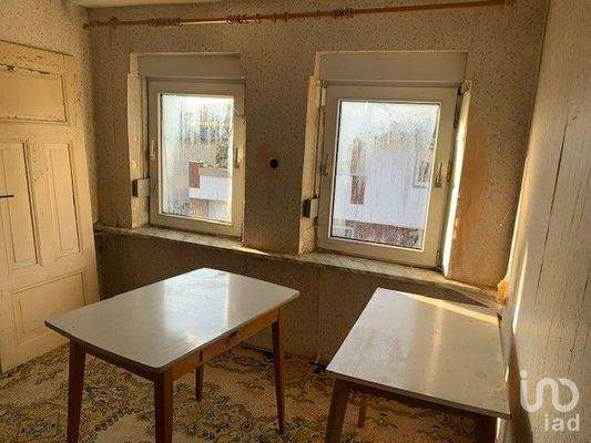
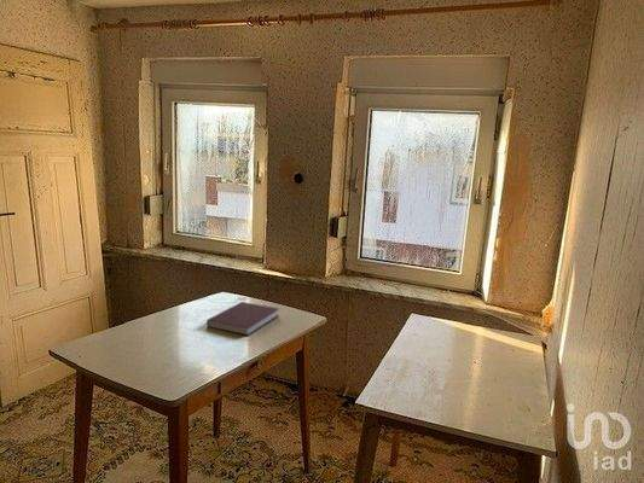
+ notebook [205,301,280,337]
